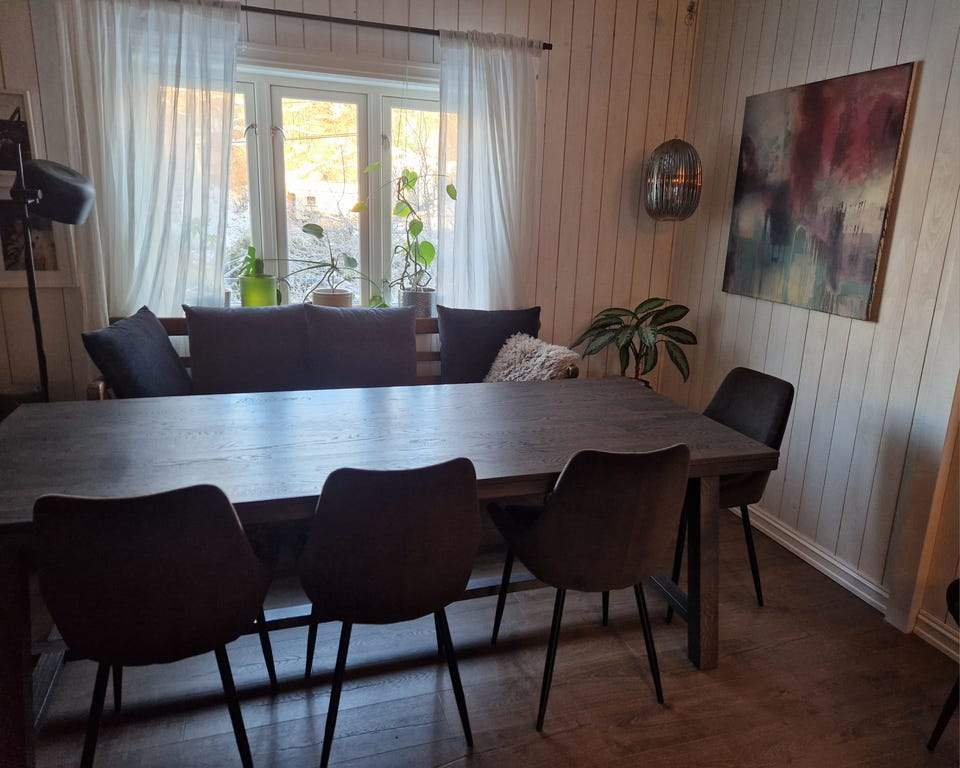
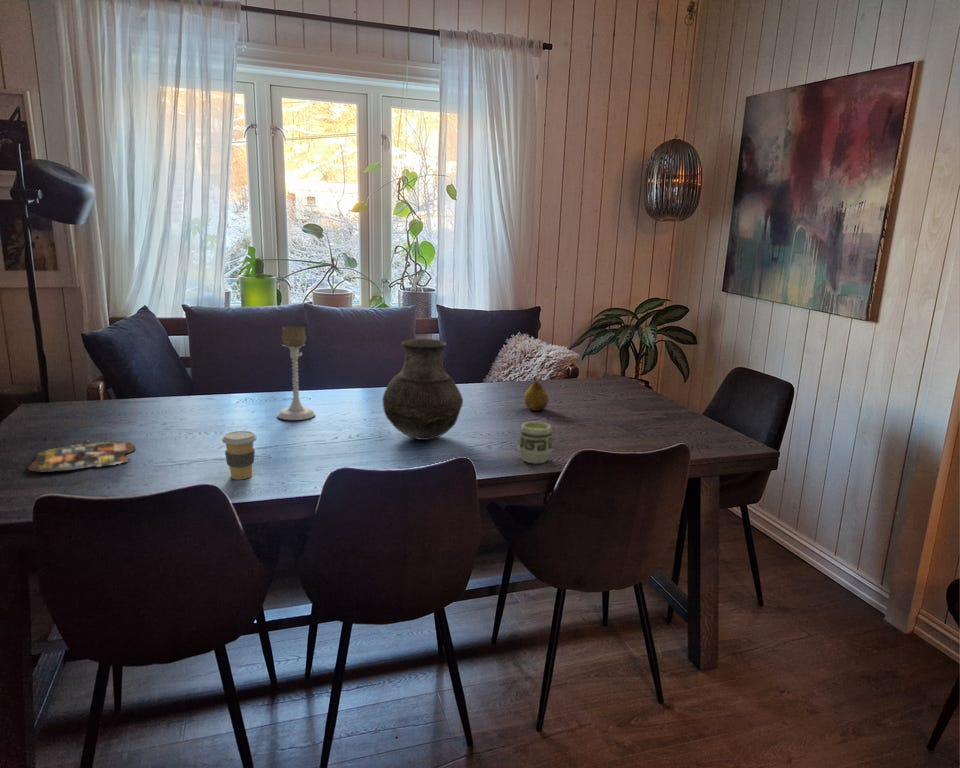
+ magazine [27,439,137,472]
+ vase [381,338,464,441]
+ candle holder [276,325,316,421]
+ cup [517,420,553,465]
+ fruit [523,378,549,412]
+ coffee cup [221,430,258,480]
